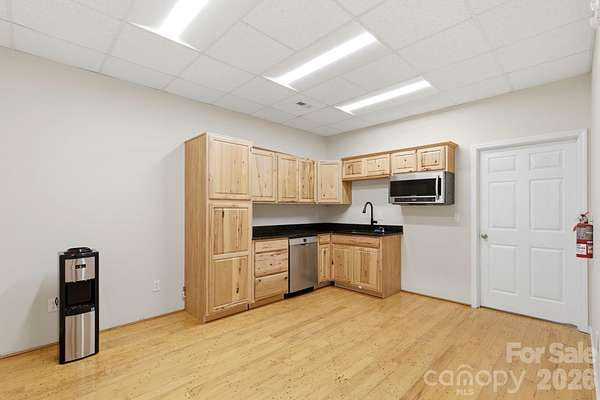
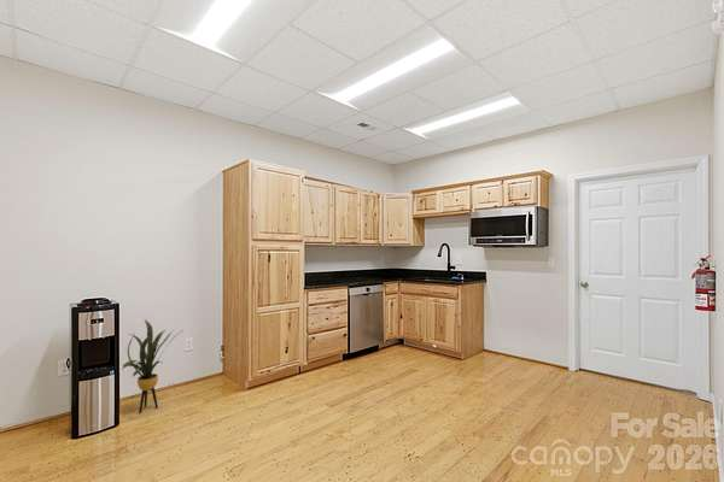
+ house plant [121,318,185,415]
